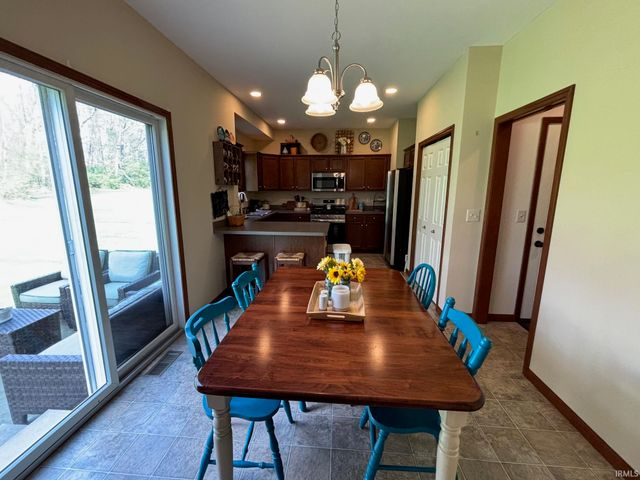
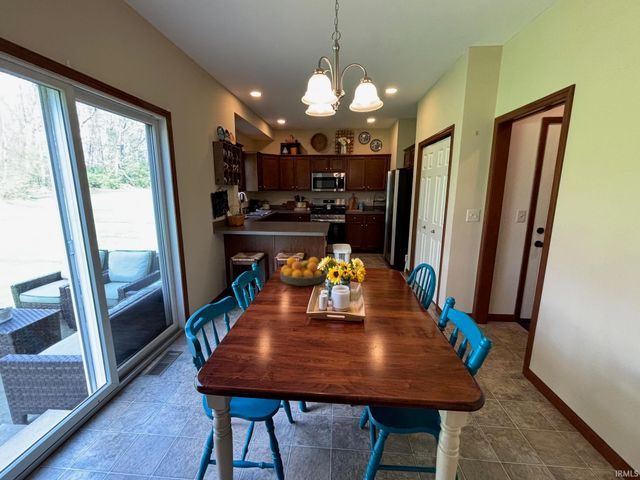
+ fruit bowl [279,256,327,287]
